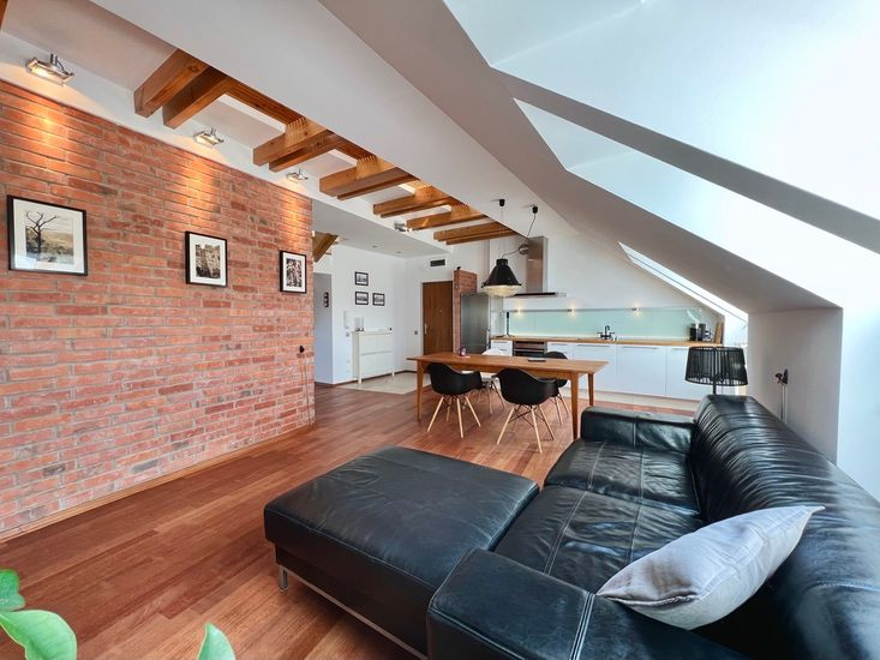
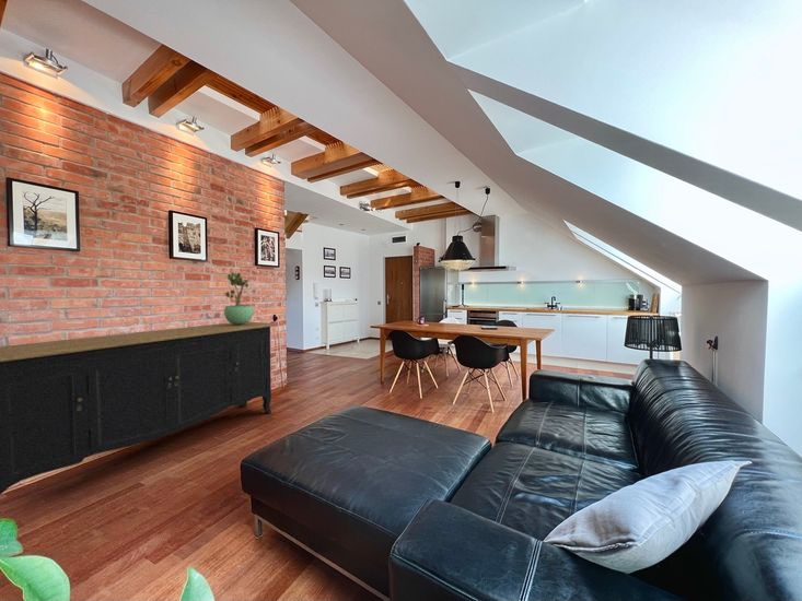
+ sideboard [0,321,277,496]
+ potted plant [223,272,255,325]
